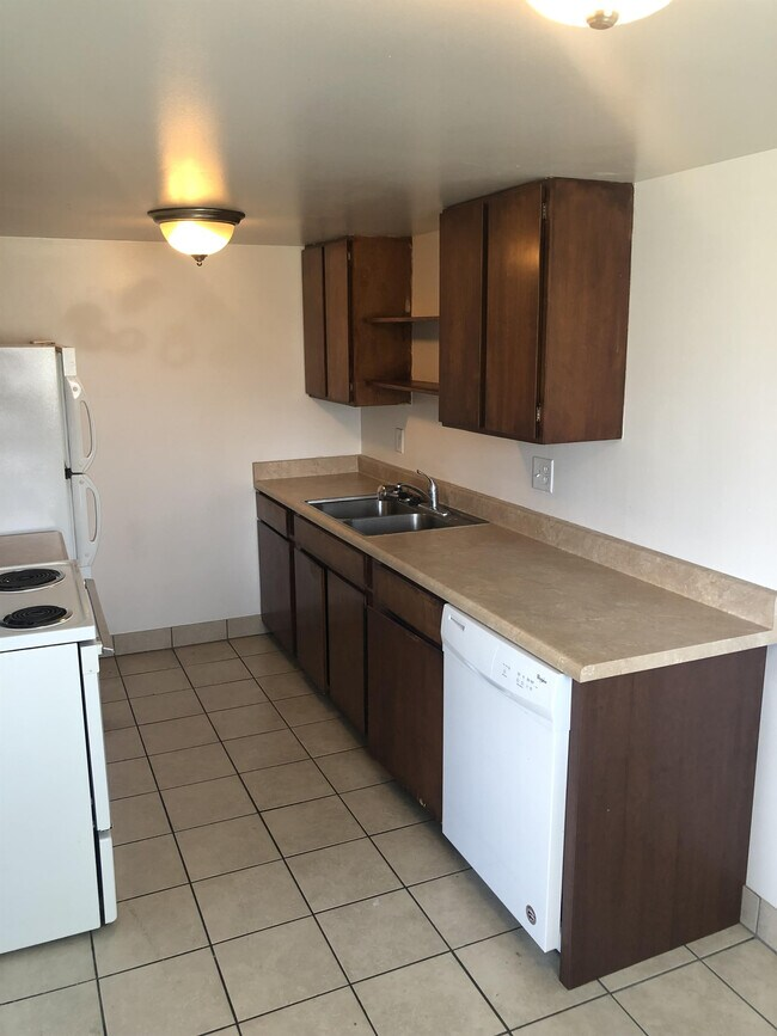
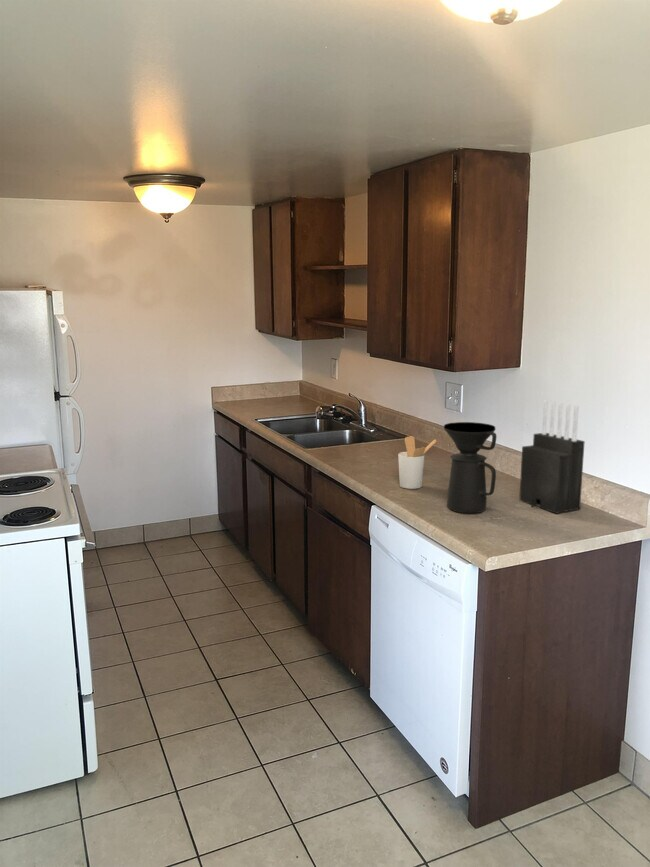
+ knife block [519,399,586,515]
+ coffee maker [443,421,497,514]
+ utensil holder [397,435,438,490]
